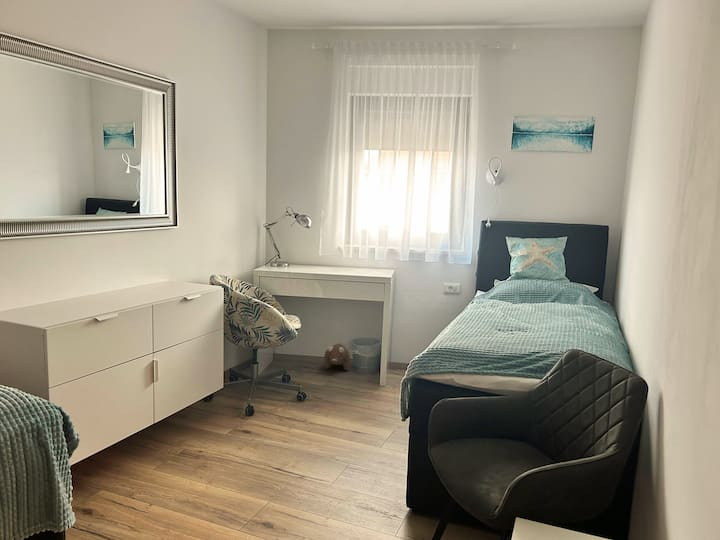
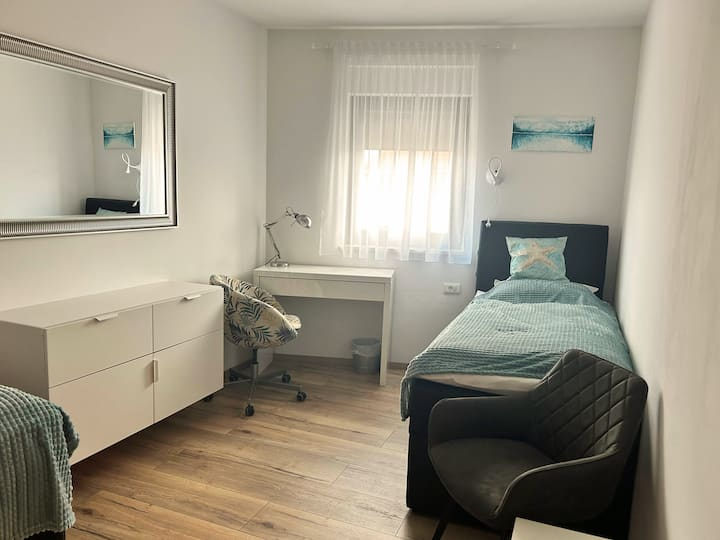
- plush toy [323,343,351,371]
